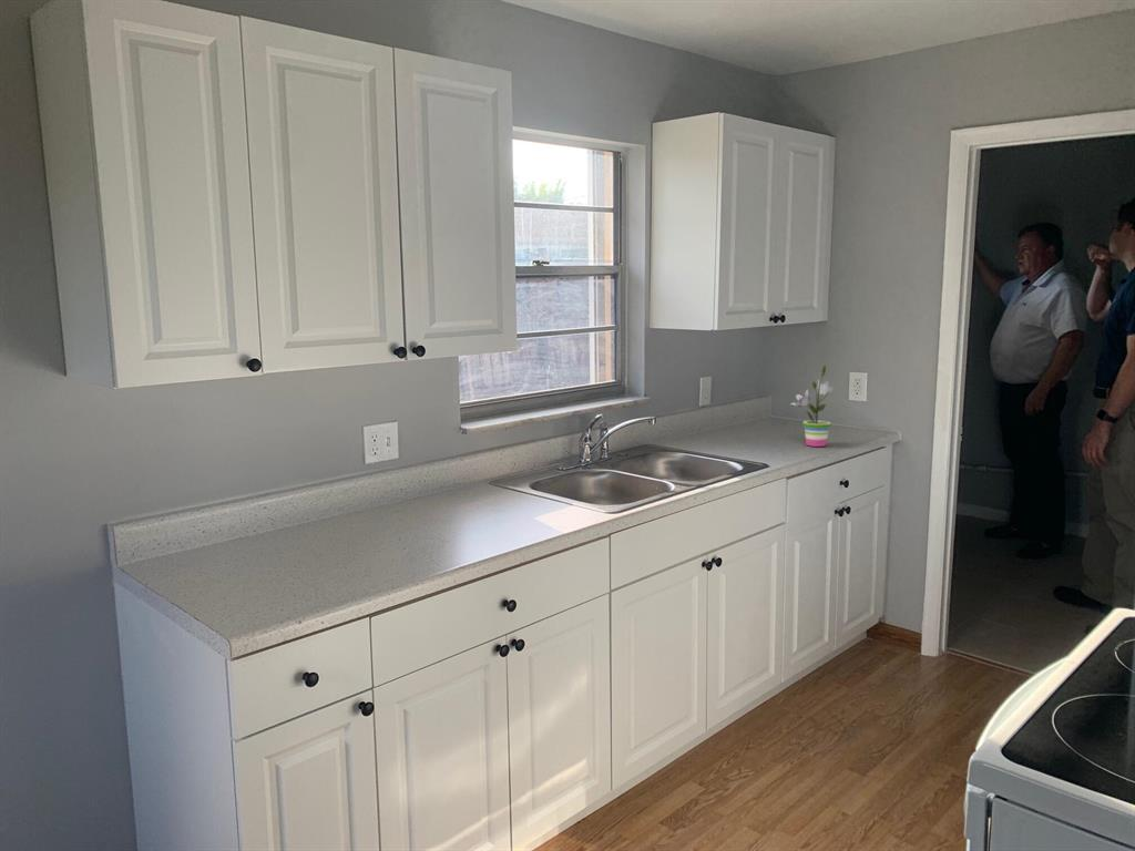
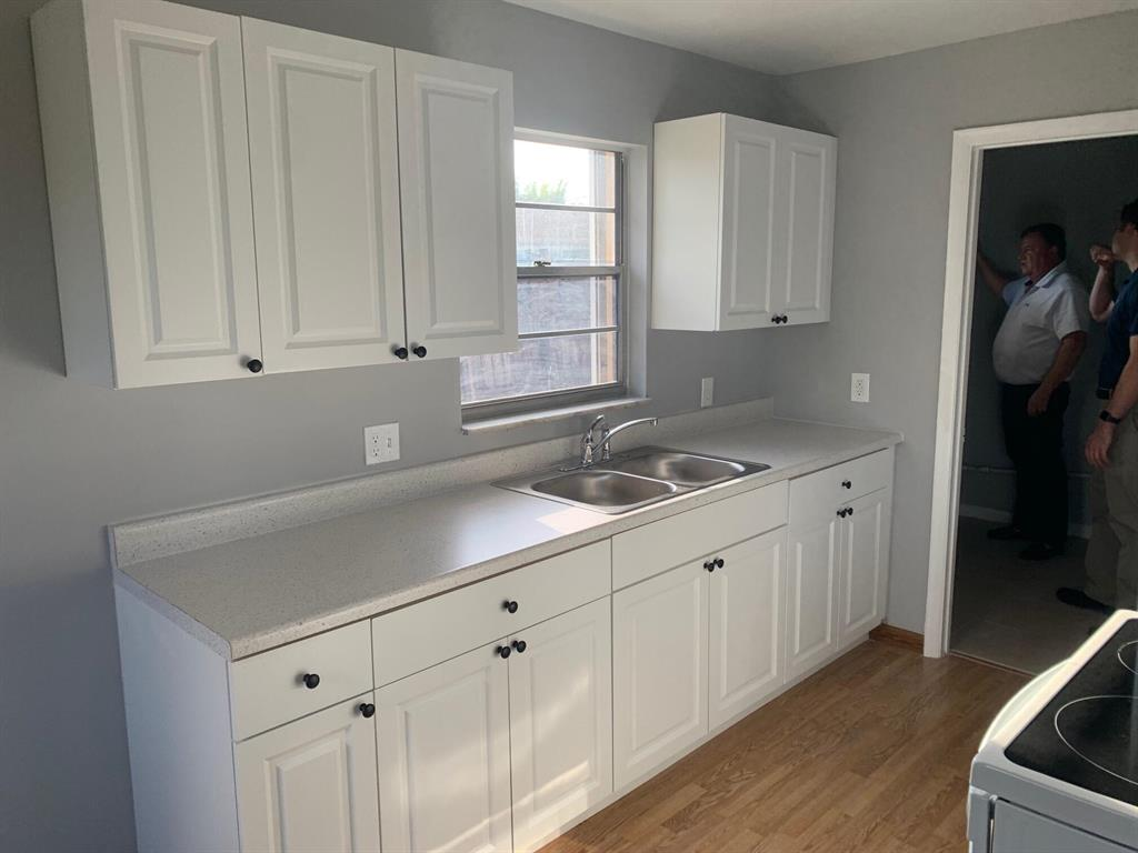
- potted plant [790,363,837,448]
